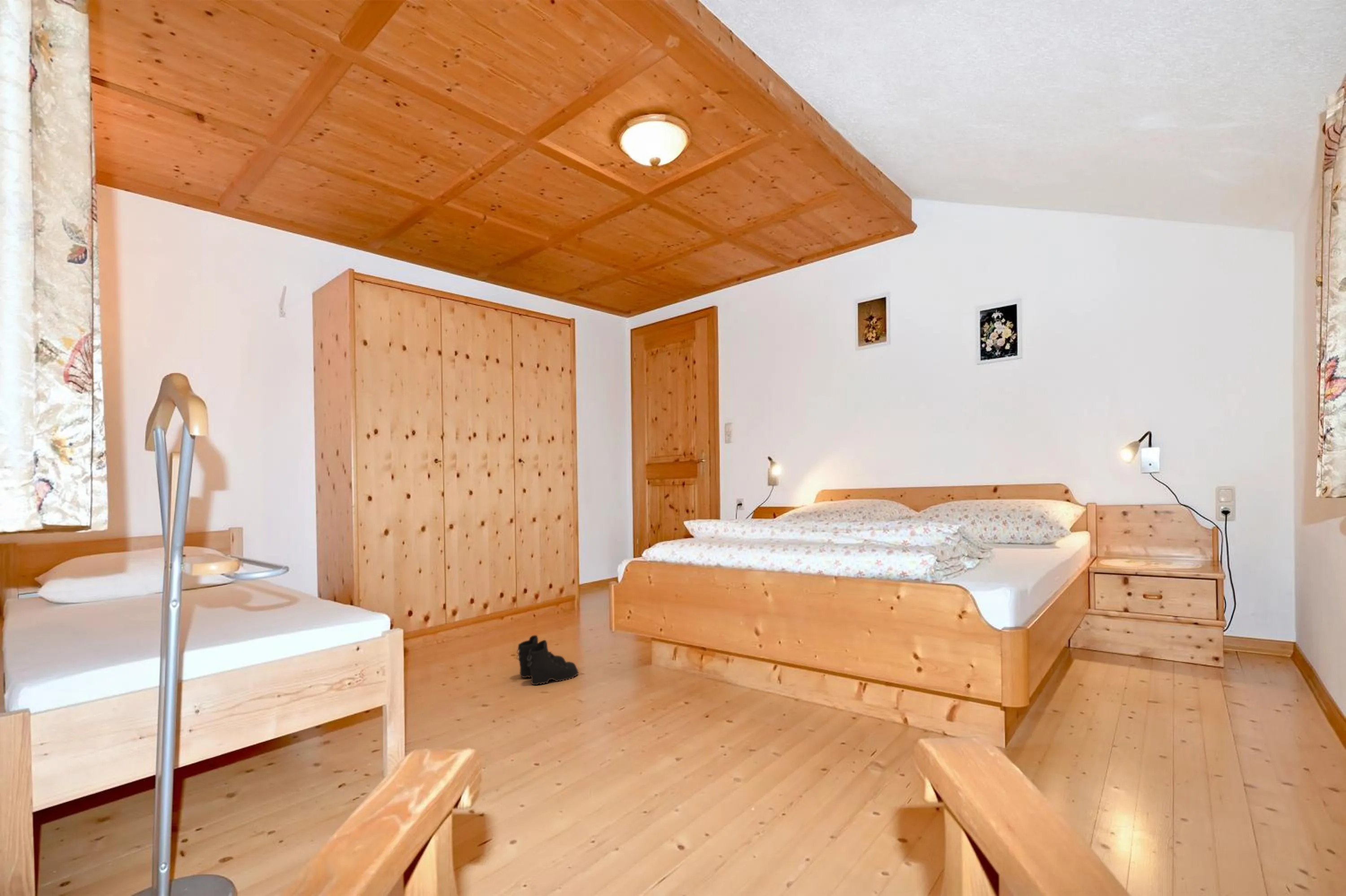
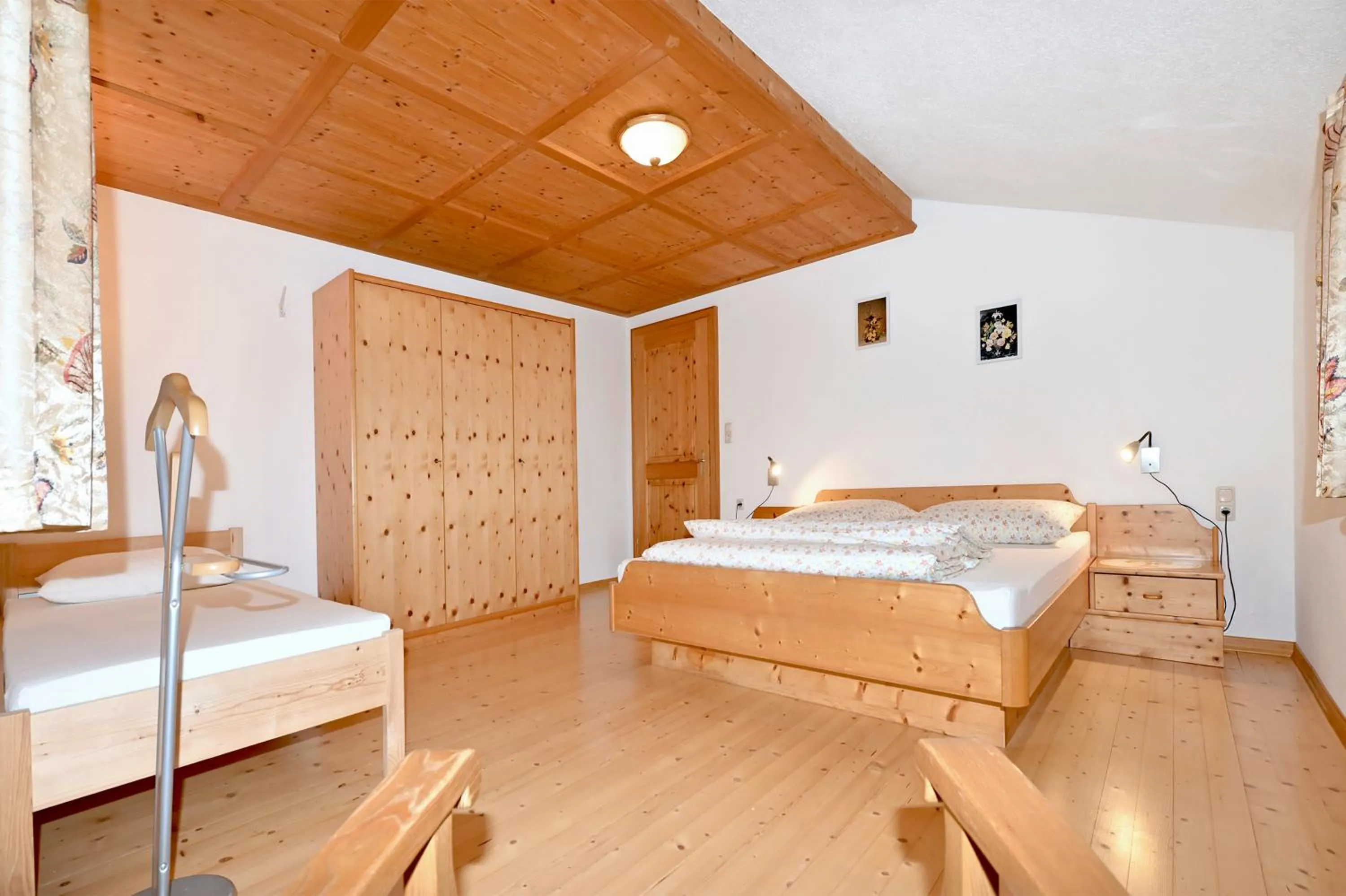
- boots [516,635,579,685]
